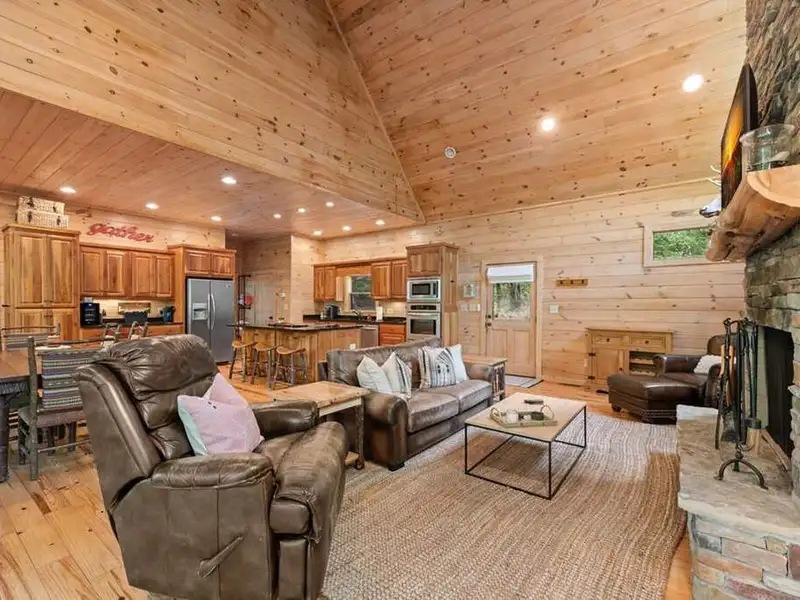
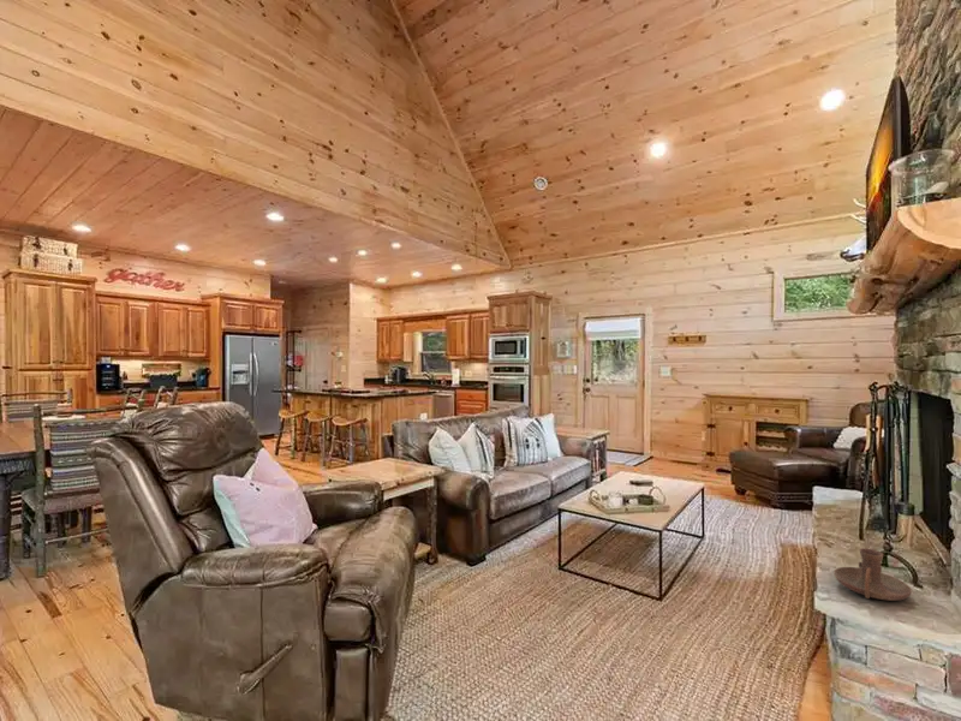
+ candle holder [832,547,913,602]
